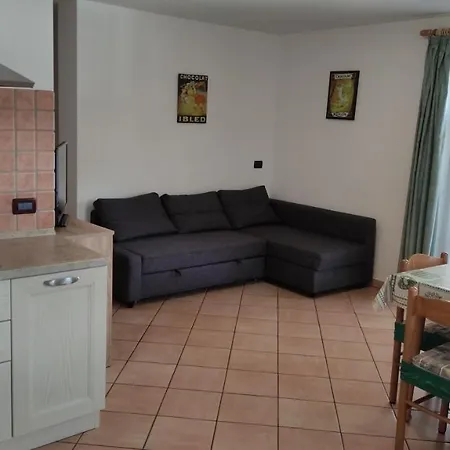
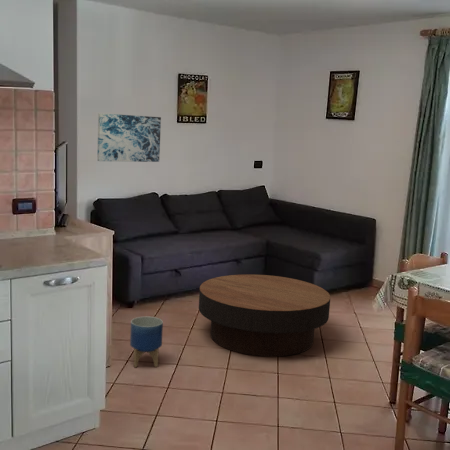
+ coffee table [198,274,331,357]
+ wall art [96,112,162,163]
+ planter [129,316,164,368]
